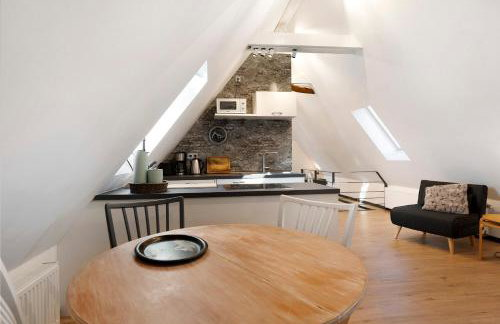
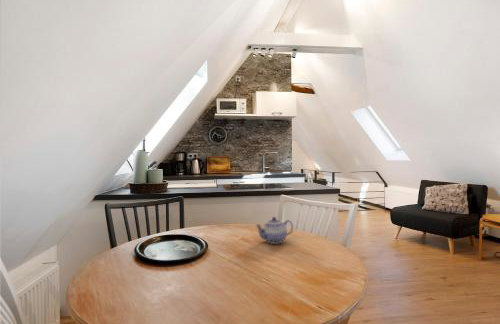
+ teapot [254,216,294,245]
